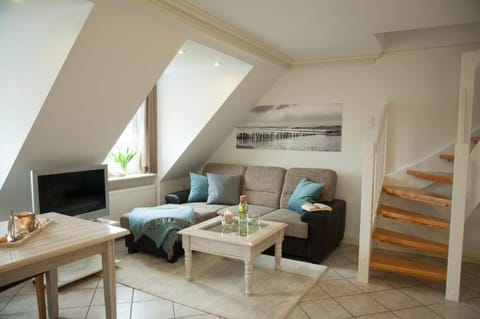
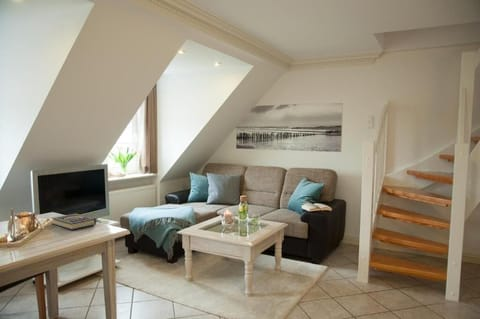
+ book [51,213,97,231]
